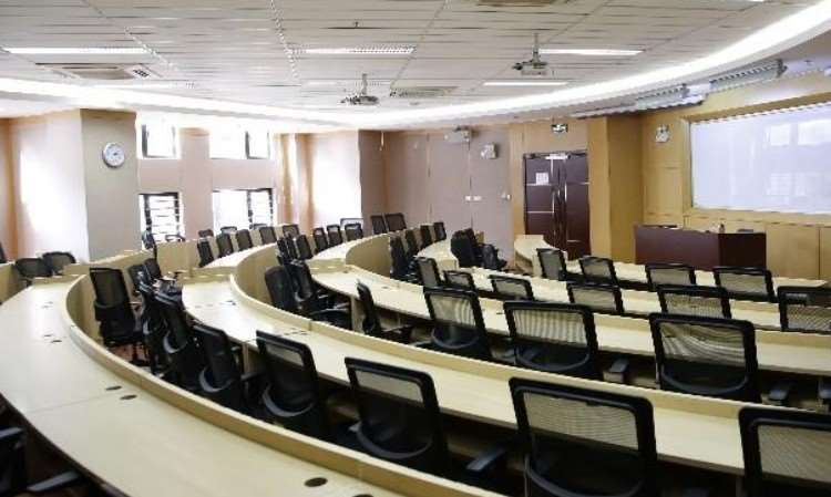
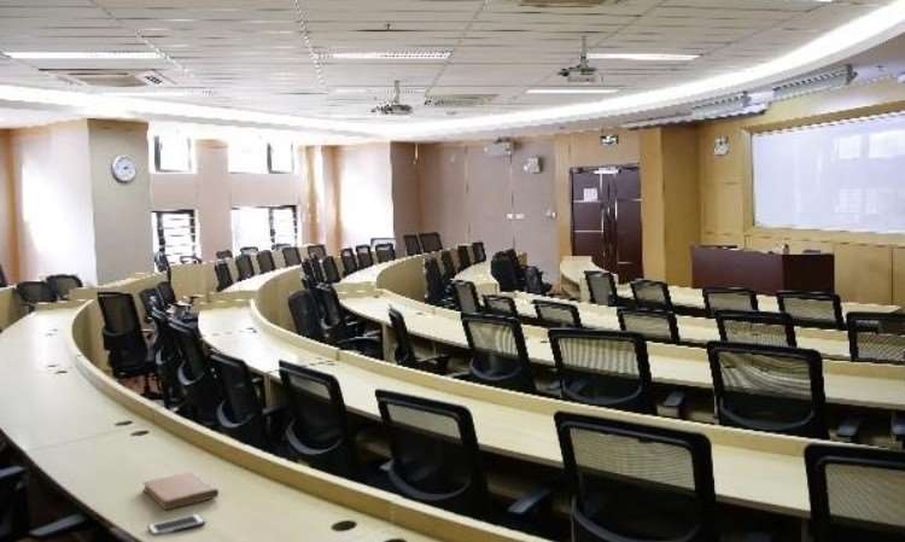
+ notebook [142,471,220,511]
+ cell phone [147,513,206,537]
